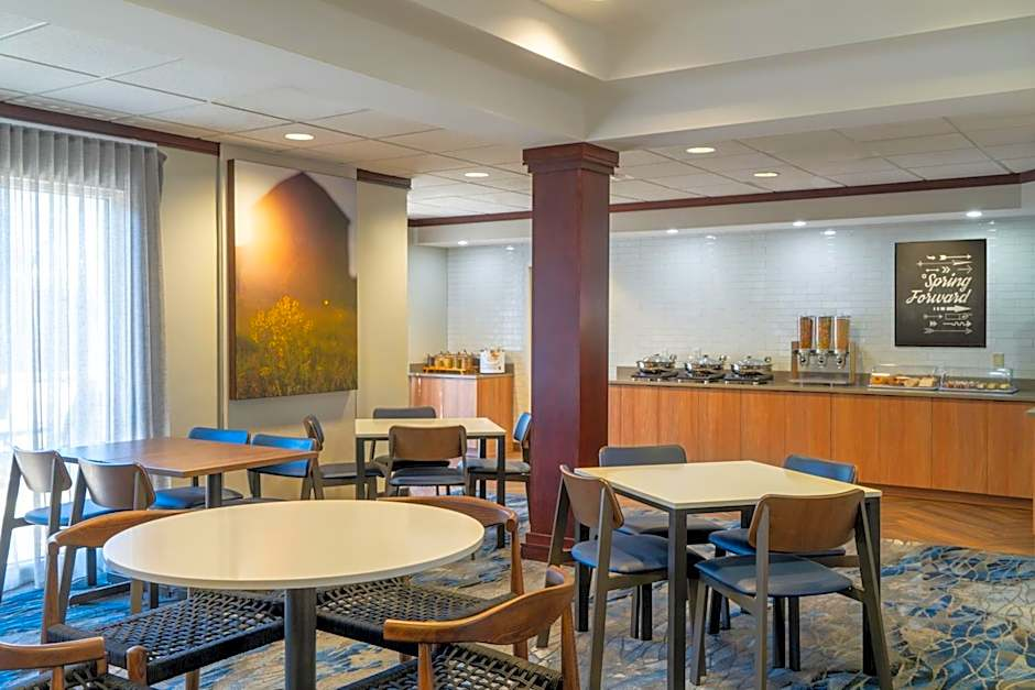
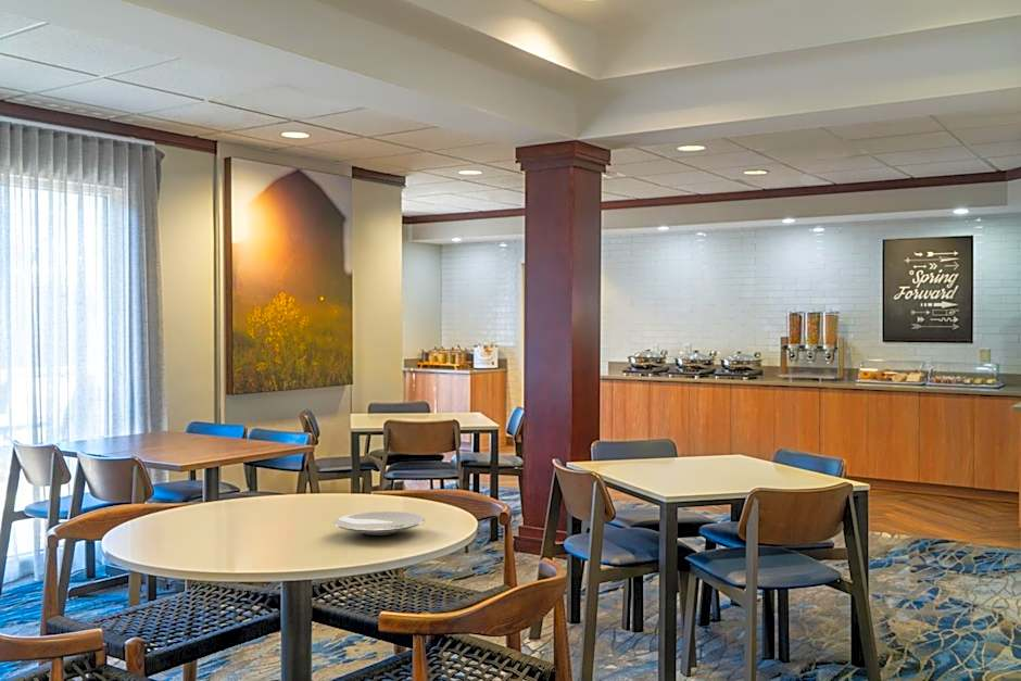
+ plate [333,510,426,537]
